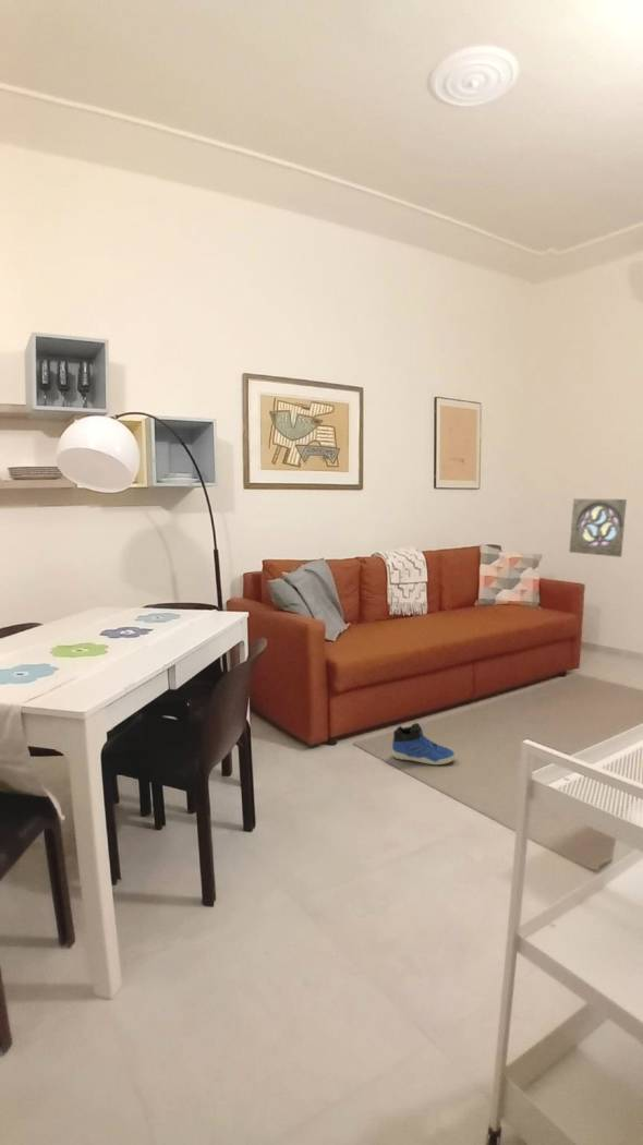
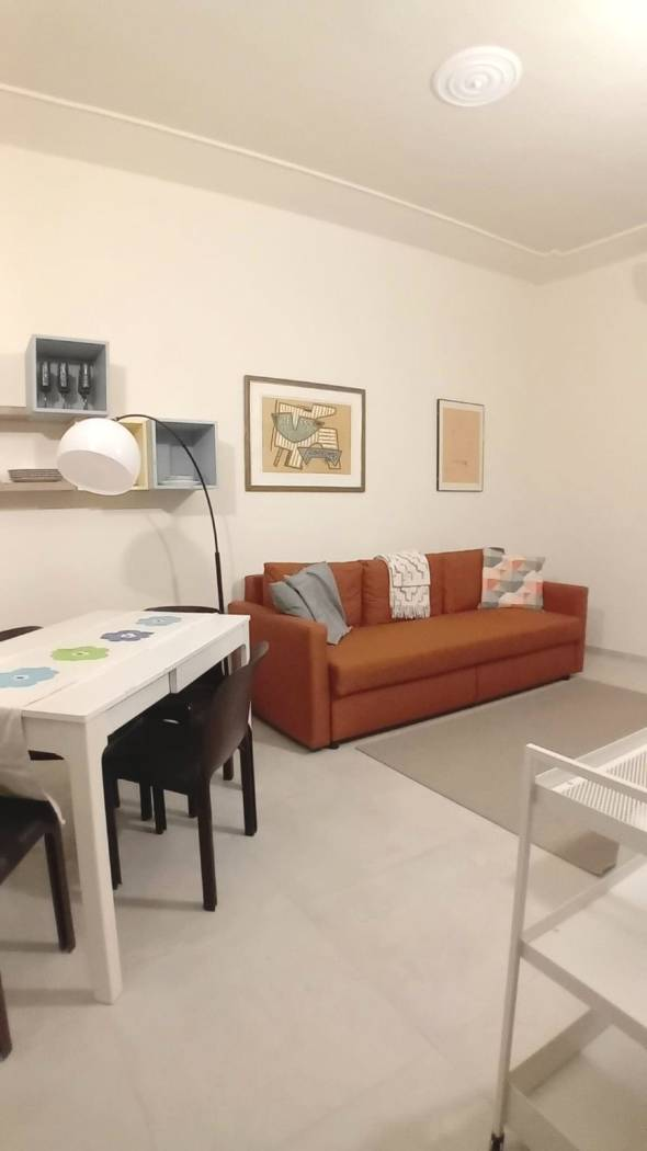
- sneaker [391,722,457,766]
- wall ornament [568,497,628,558]
